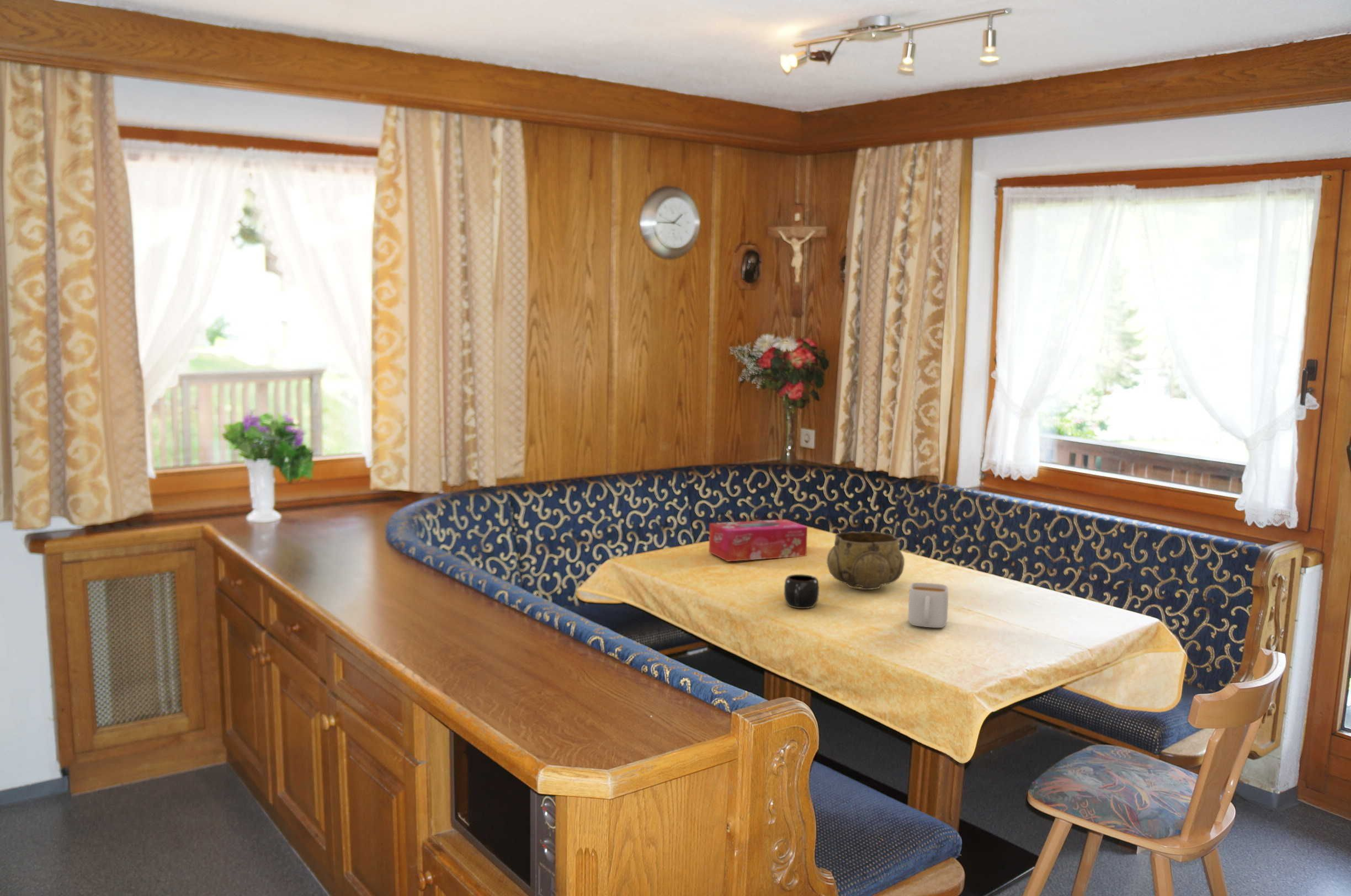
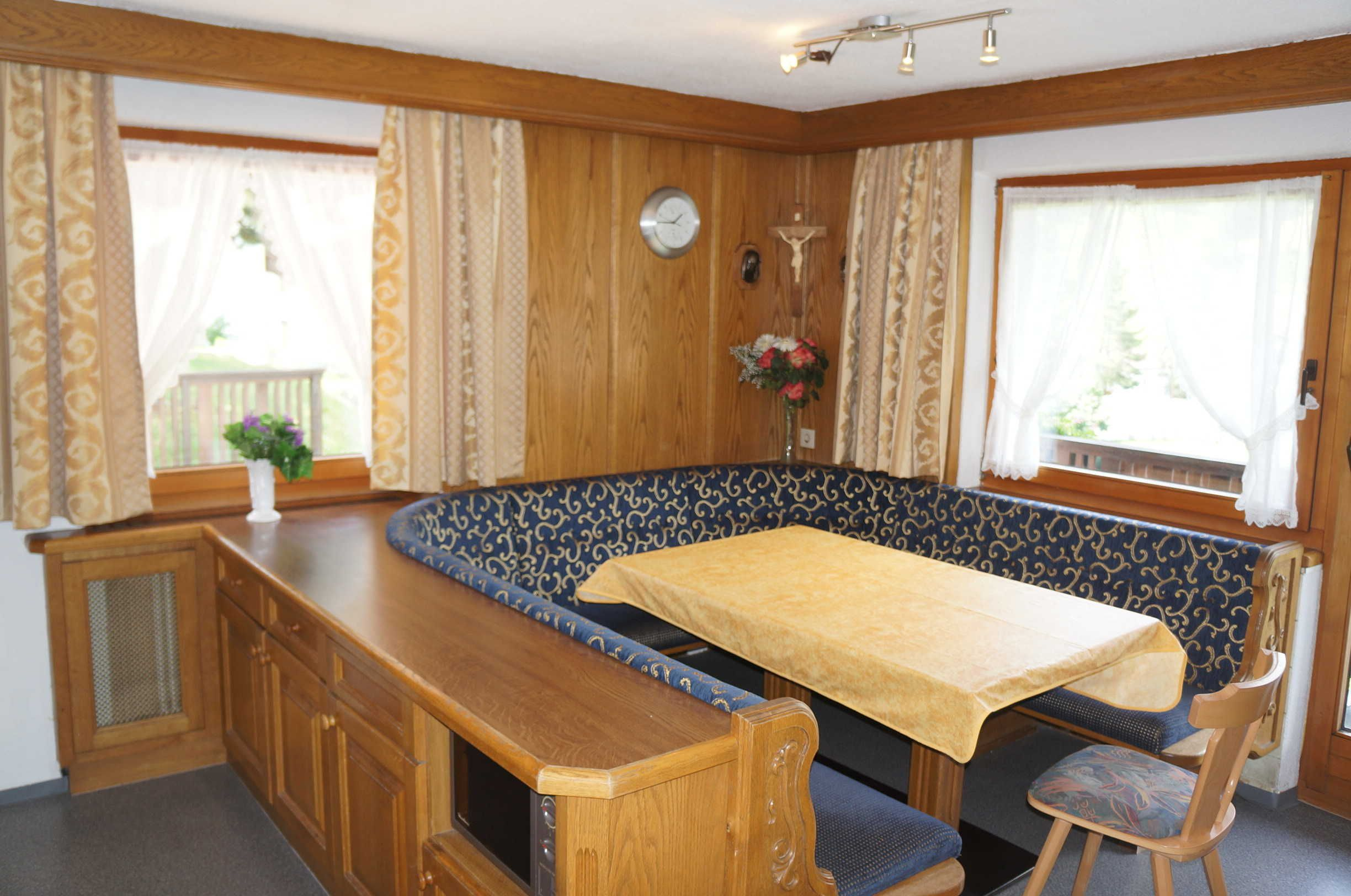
- mug [784,574,820,609]
- tissue box [709,519,808,562]
- decorative bowl [826,531,905,590]
- mug [907,582,949,628]
